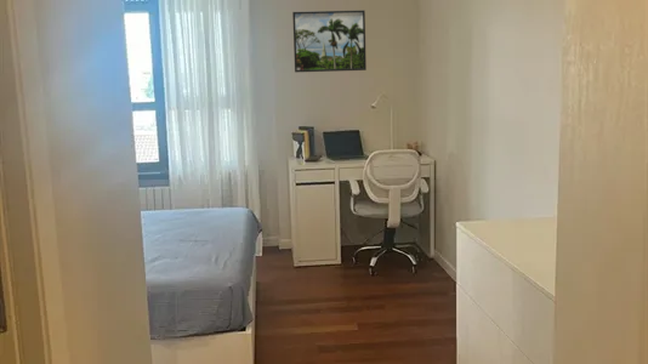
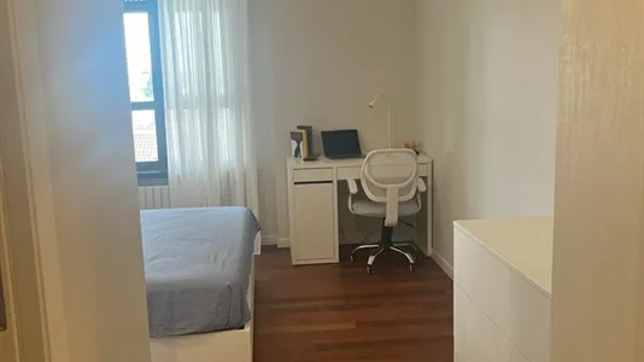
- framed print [291,8,368,74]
